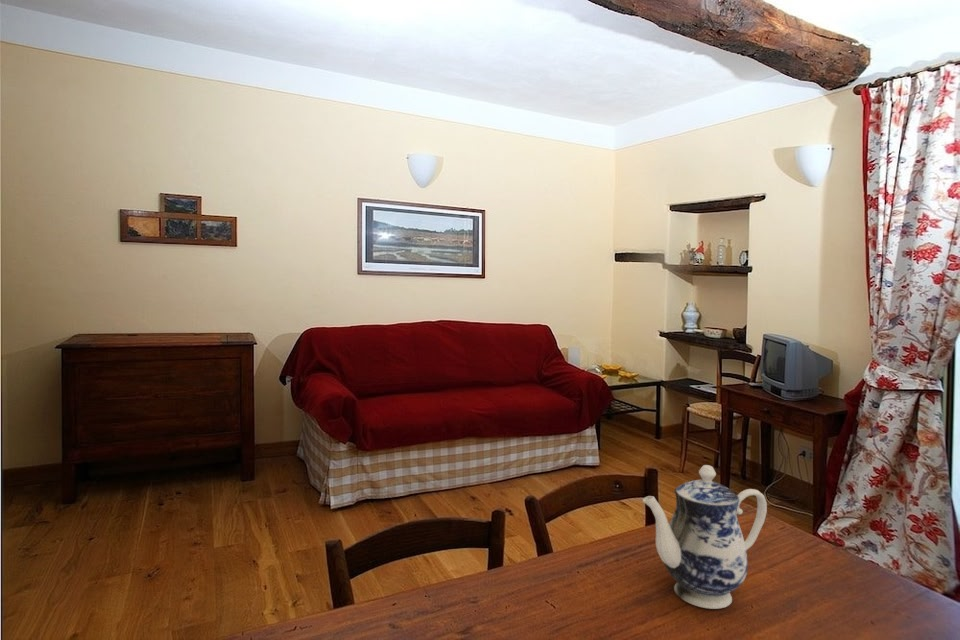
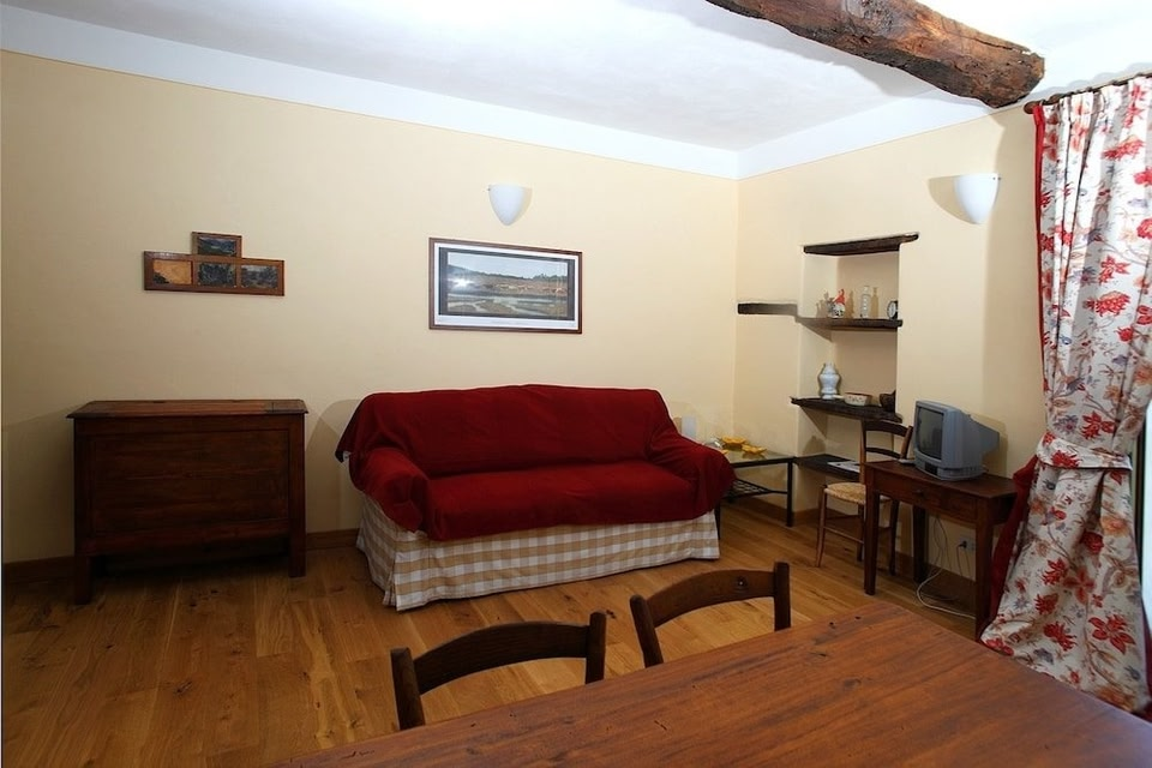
- teapot [642,464,768,610]
